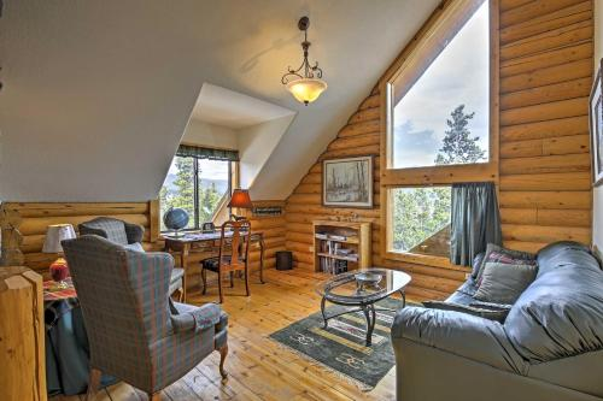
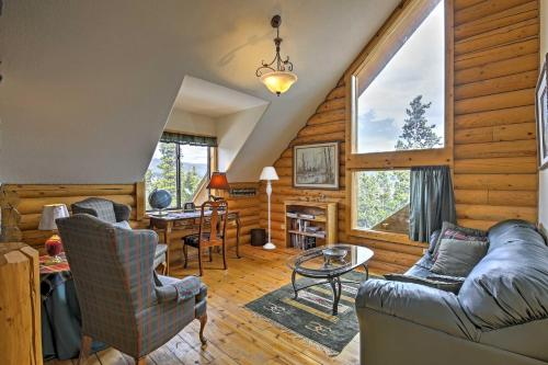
+ floor lamp [259,167,279,250]
